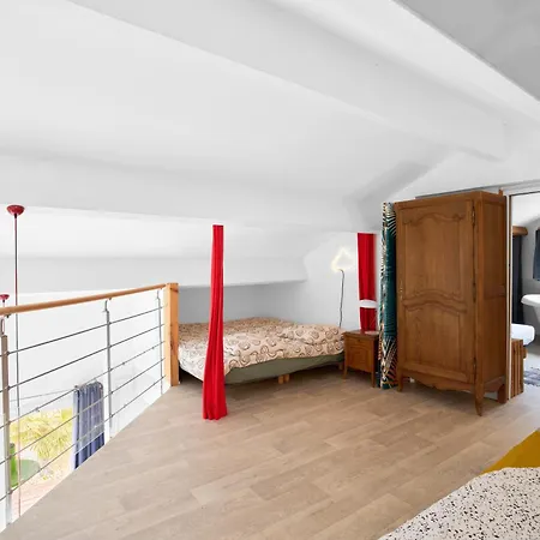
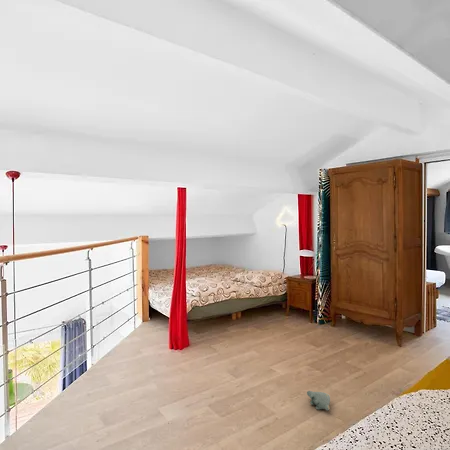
+ plush toy [306,390,331,412]
